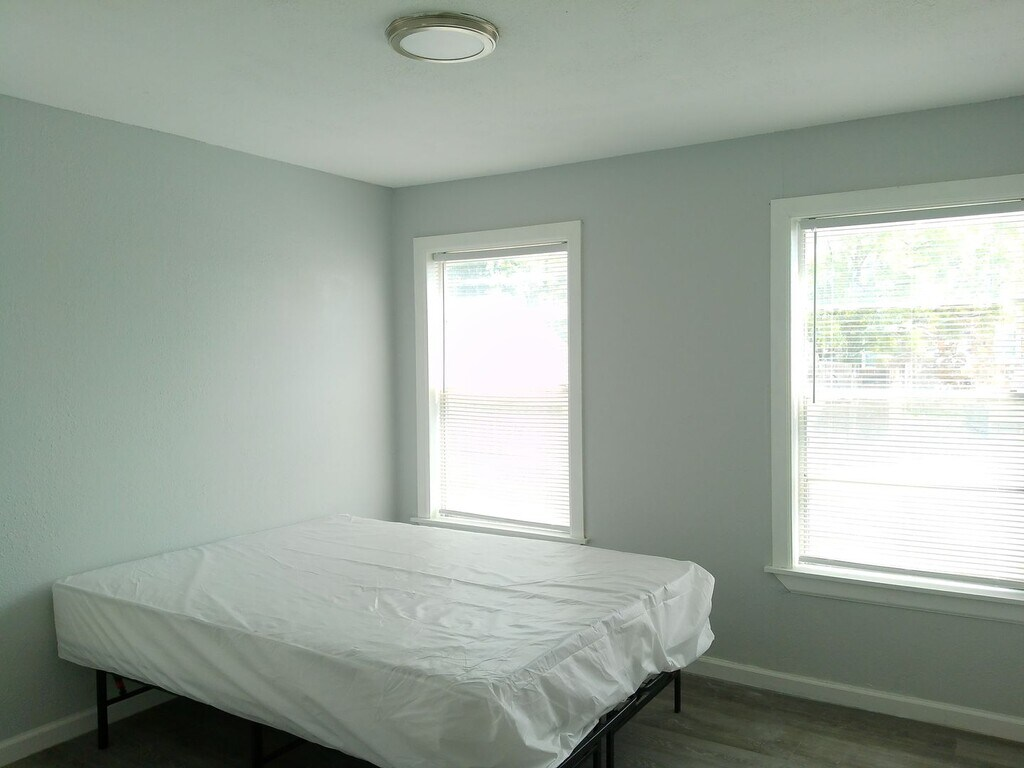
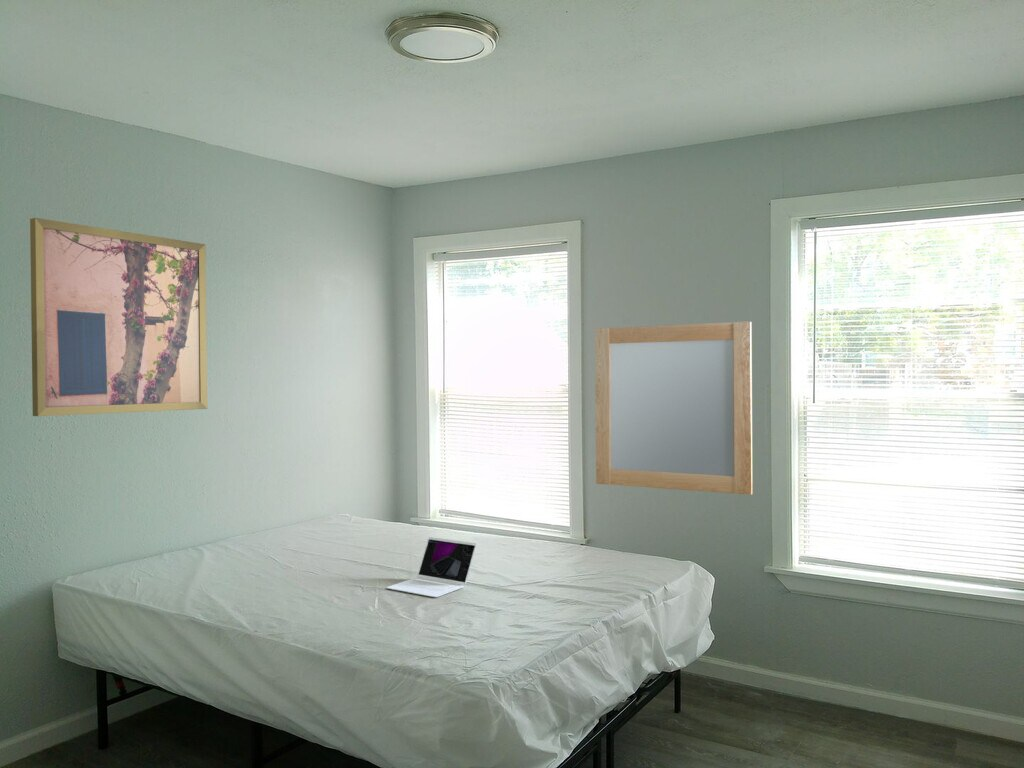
+ home mirror [594,321,754,496]
+ wall art [29,217,208,417]
+ laptop [386,536,477,598]
